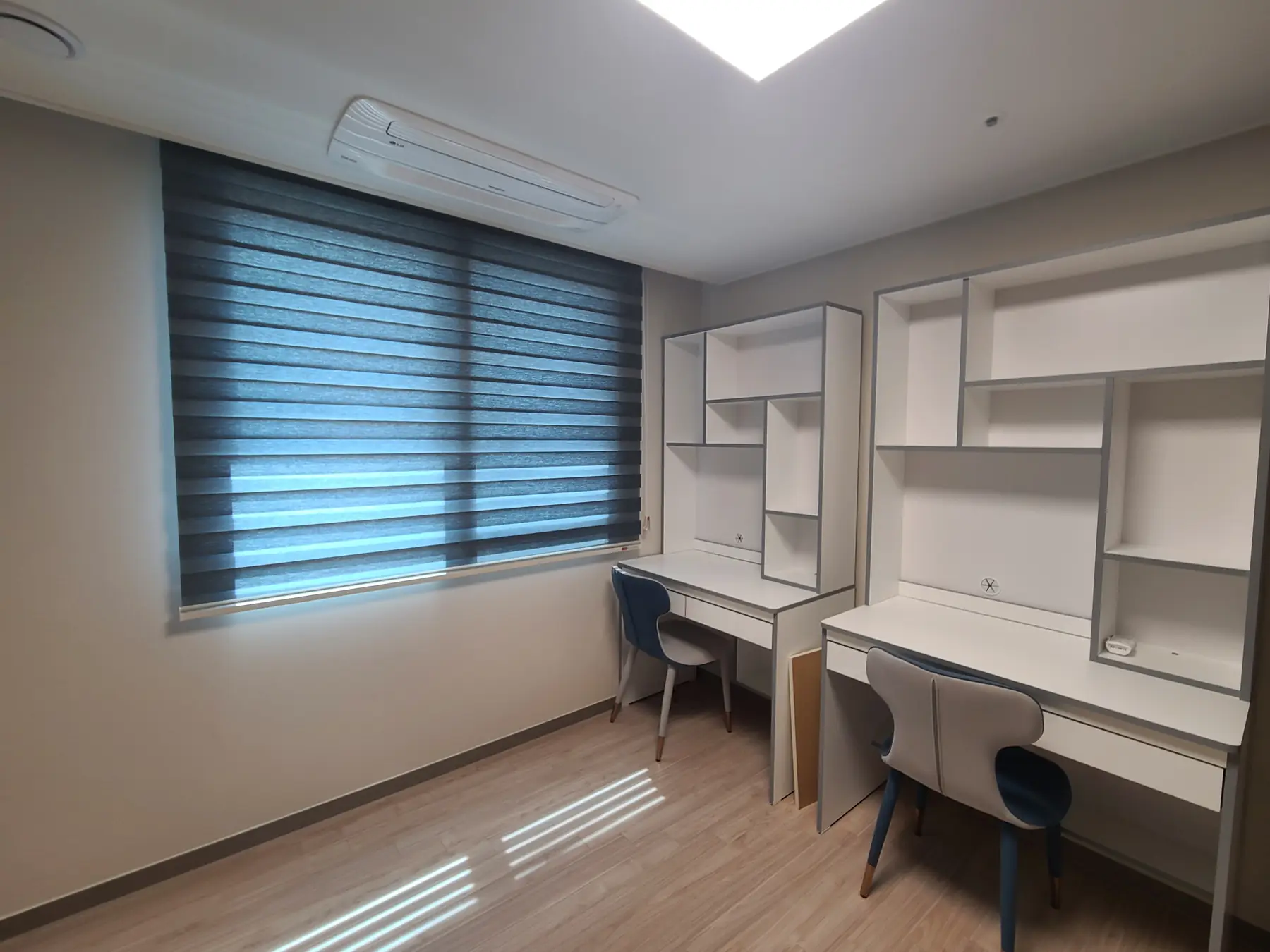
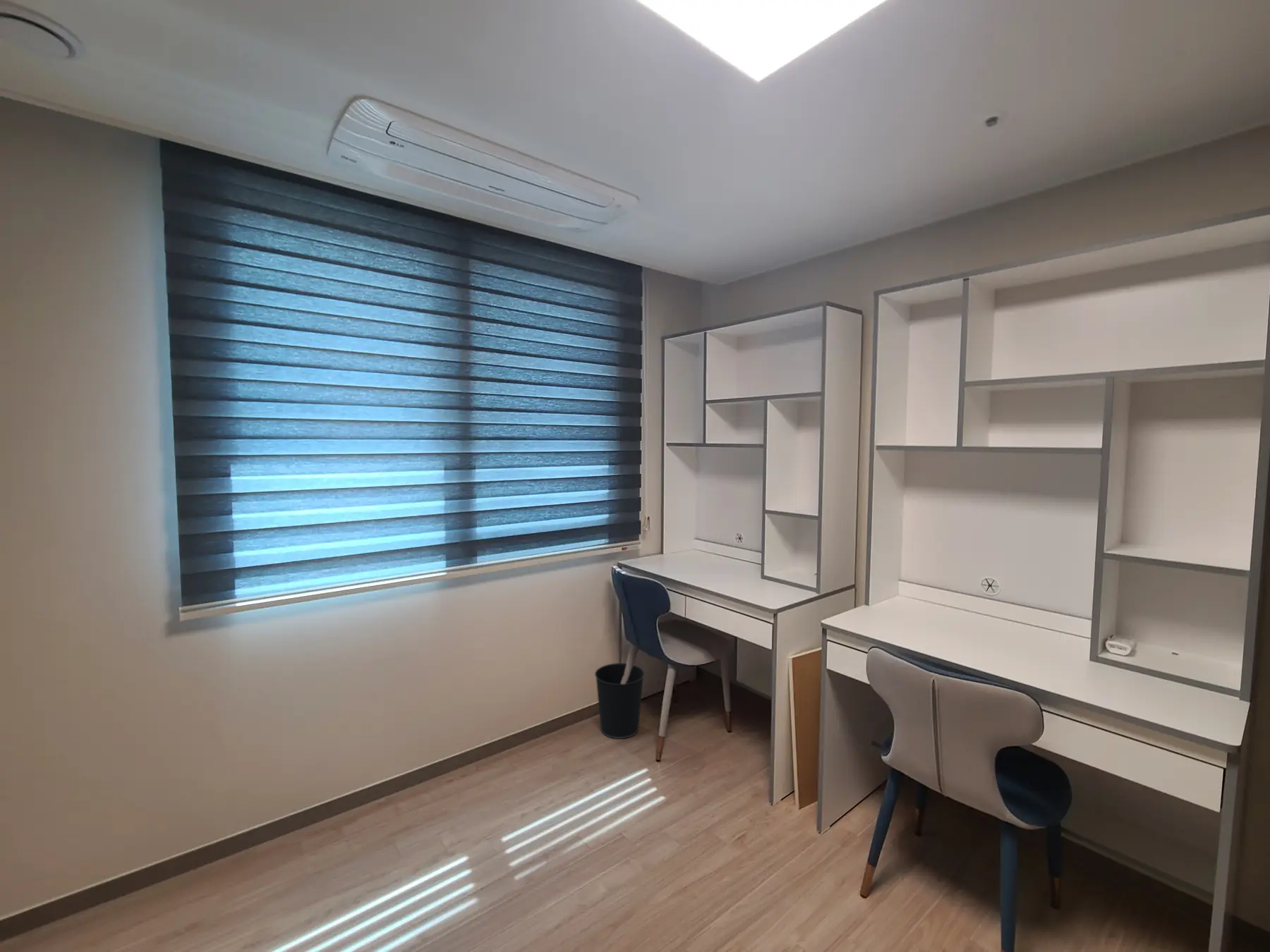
+ wastebasket [594,662,646,740]
